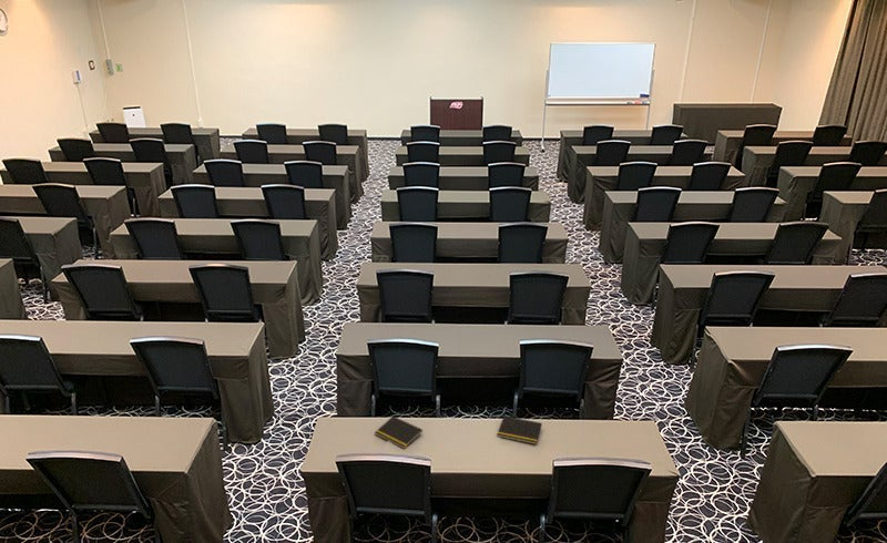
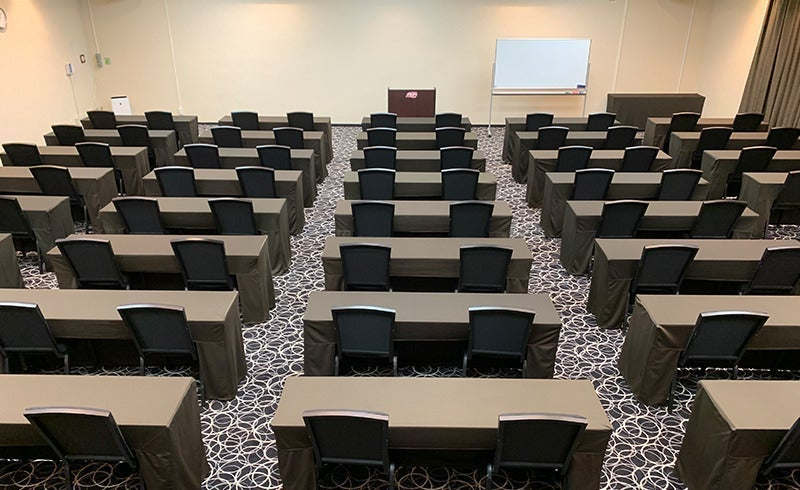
- notepad [496,414,543,445]
- notepad [374,416,424,450]
